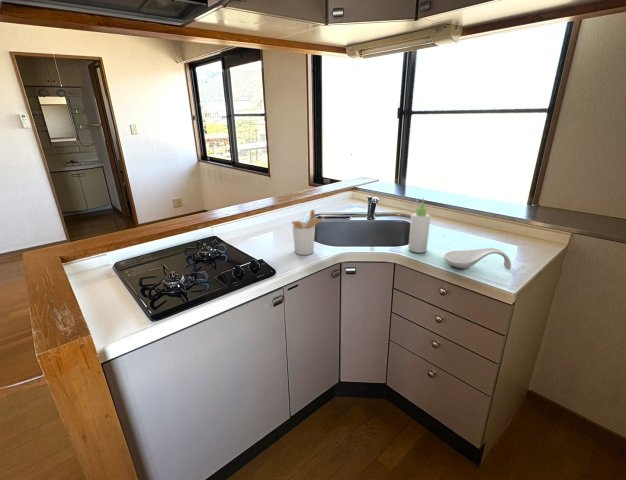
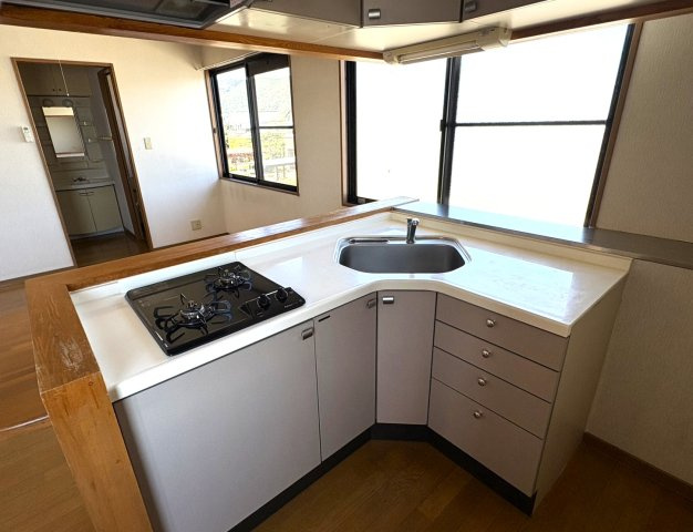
- bottle [407,197,431,254]
- utensil holder [291,209,326,256]
- spoon rest [443,247,512,270]
